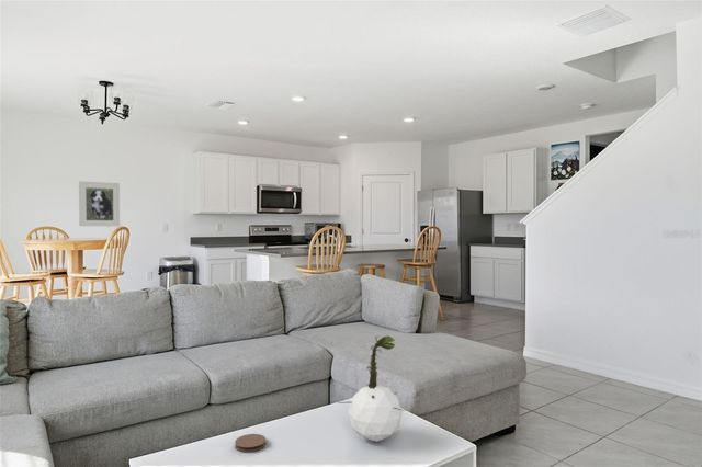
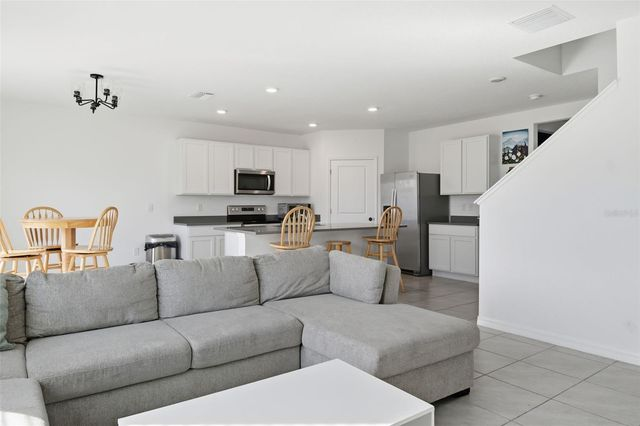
- coaster [234,433,267,453]
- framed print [78,180,121,227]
- plant [337,334,406,443]
